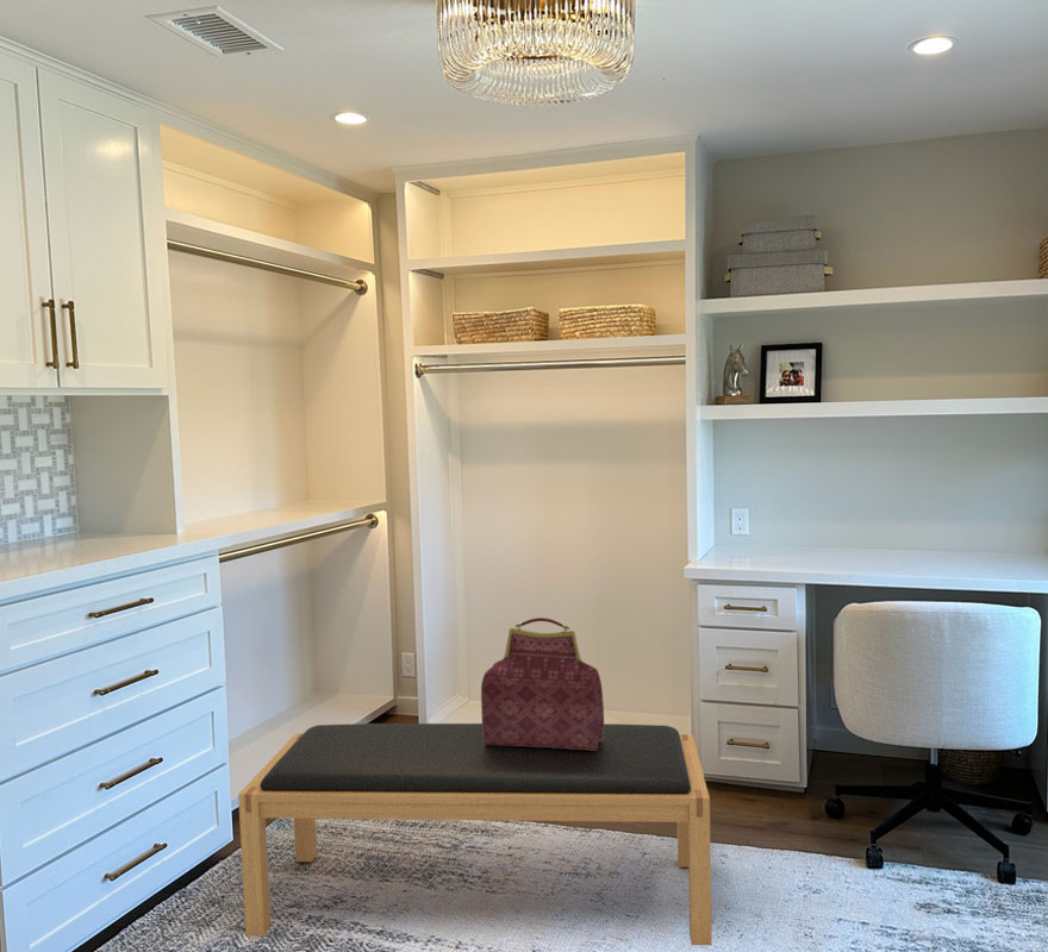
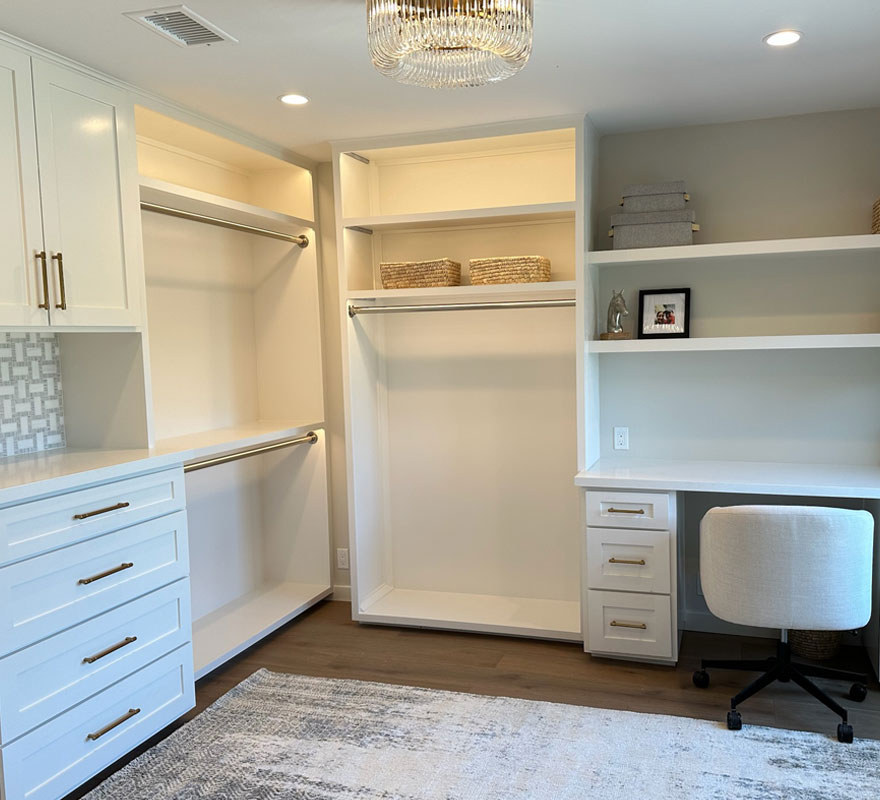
- handbag [480,616,605,751]
- bench [237,722,713,946]
